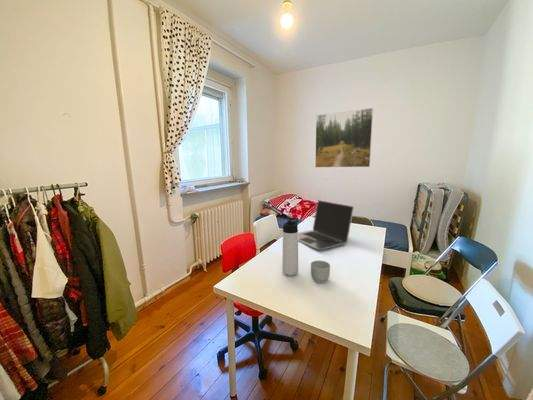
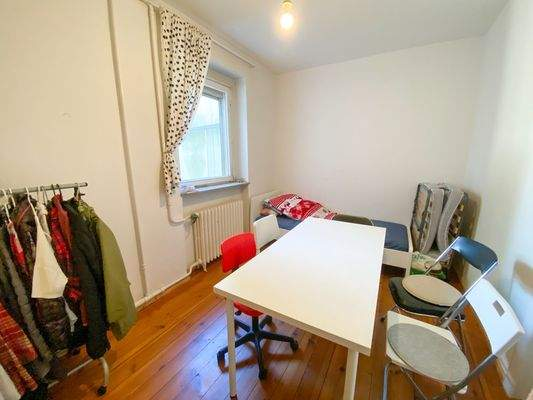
- thermos bottle [281,217,299,277]
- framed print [314,107,374,168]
- mug [310,260,331,284]
- laptop [298,199,355,251]
